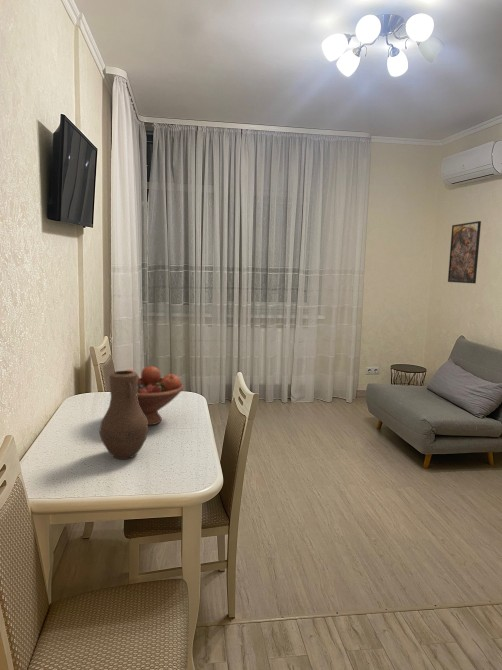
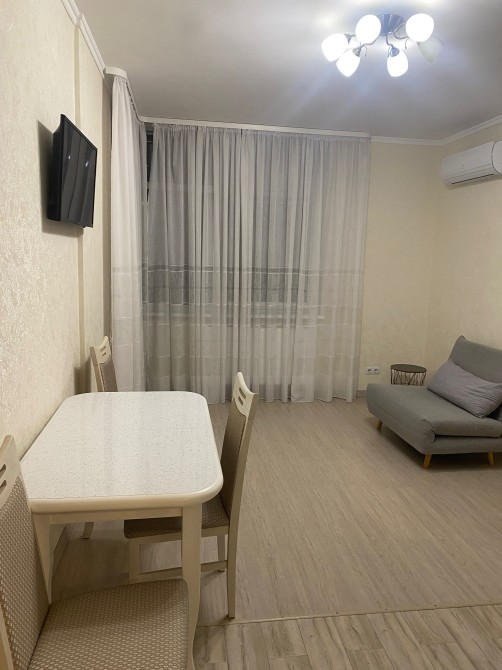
- fruit bowl [124,365,185,426]
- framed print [447,220,482,284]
- vase [98,370,149,460]
